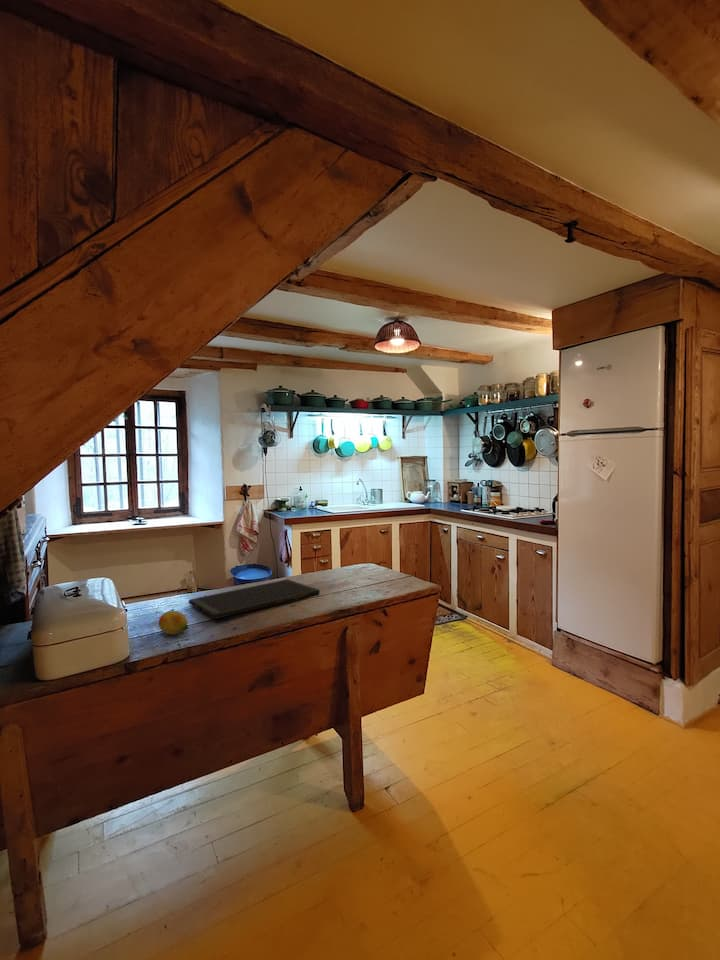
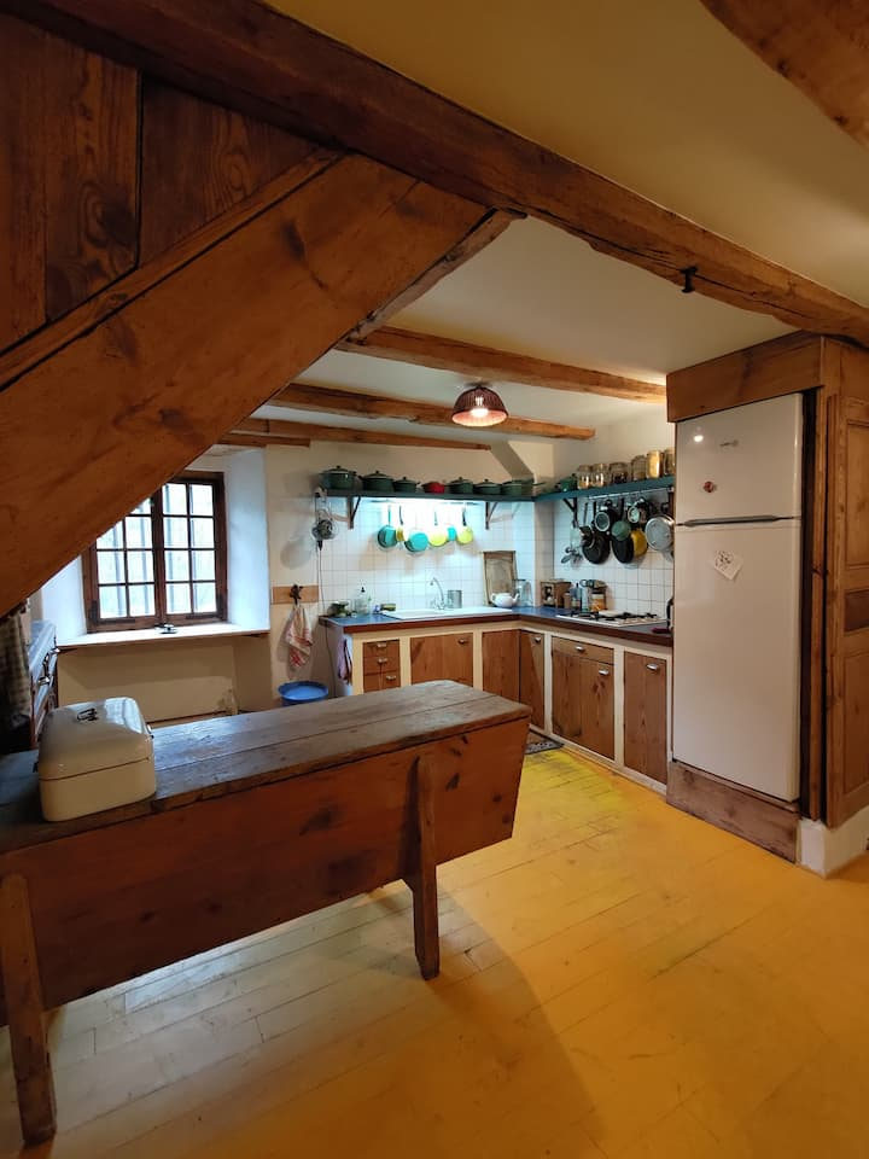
- fruit [158,610,189,636]
- cutting board [188,578,321,620]
